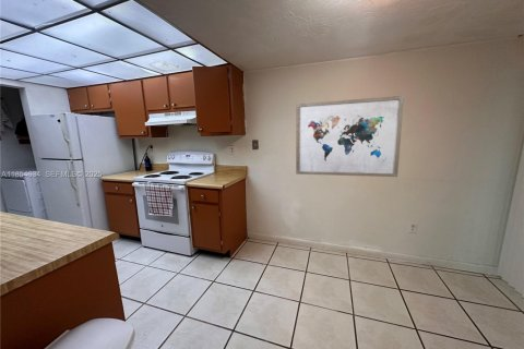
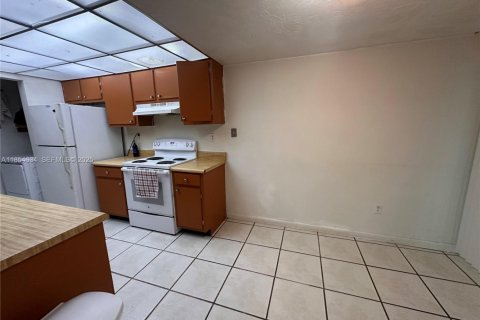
- wall art [295,95,405,178]
